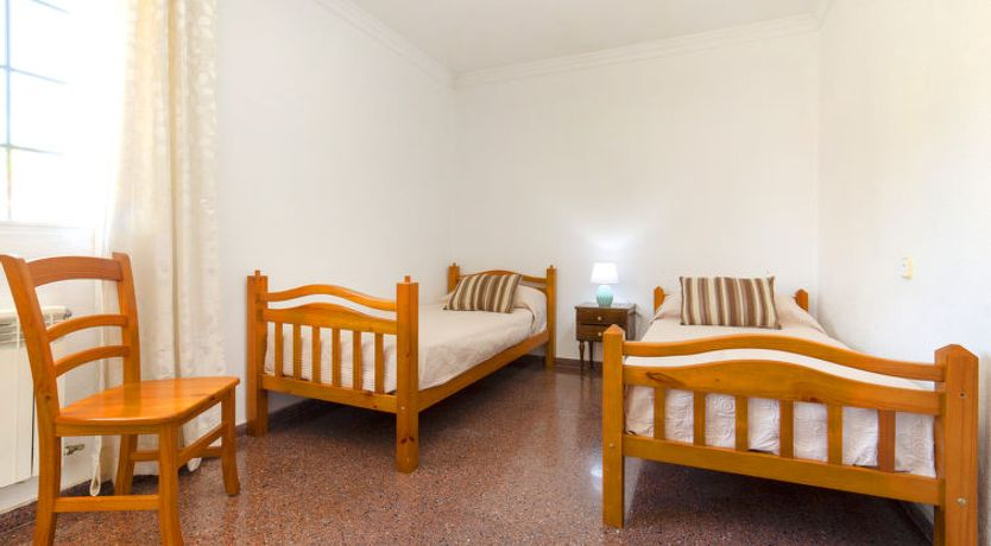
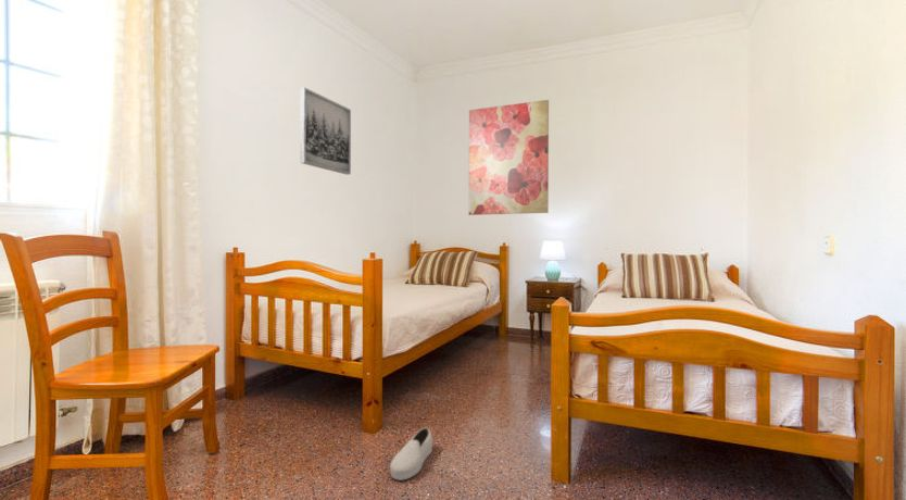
+ wall art [299,87,352,176]
+ wall art [468,99,550,216]
+ shoe [389,426,433,482]
